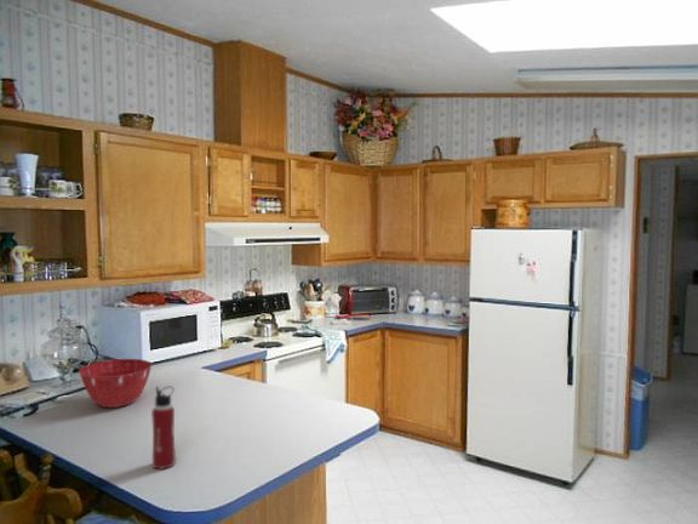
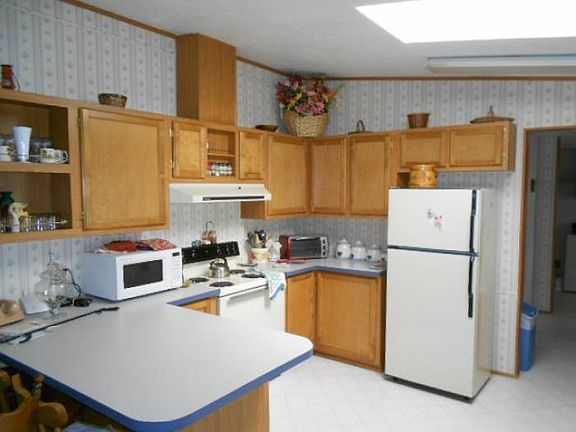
- mixing bowl [78,358,154,409]
- water bottle [150,386,177,471]
